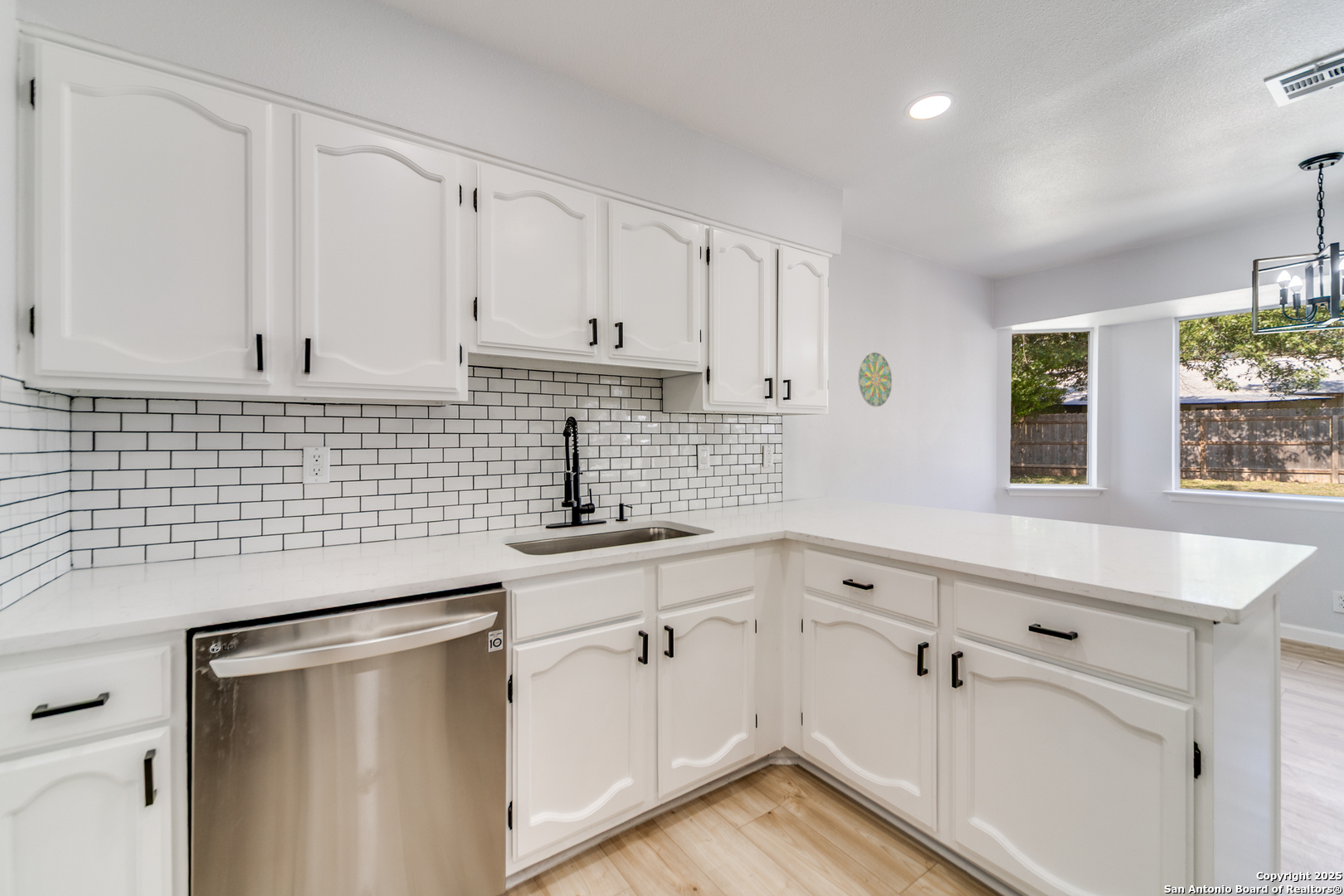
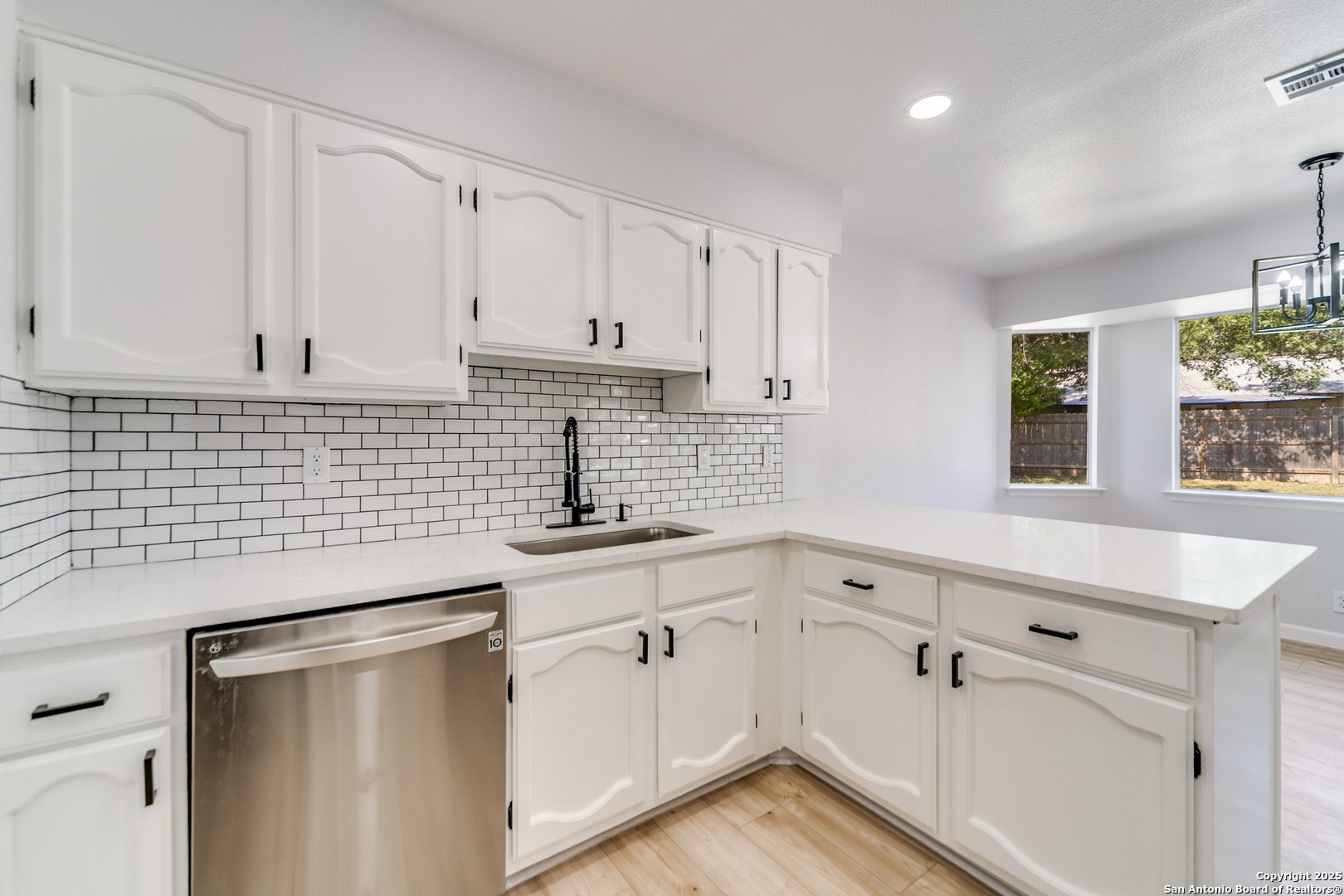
- decorative plate [858,351,893,408]
